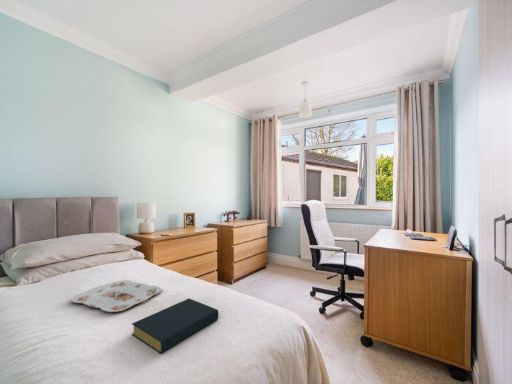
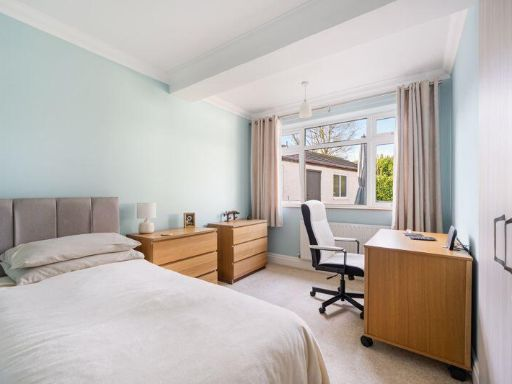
- hardback book [131,298,219,355]
- serving tray [70,279,162,313]
